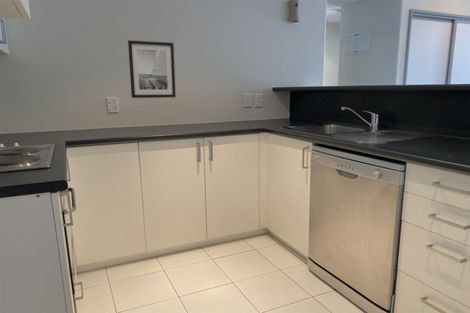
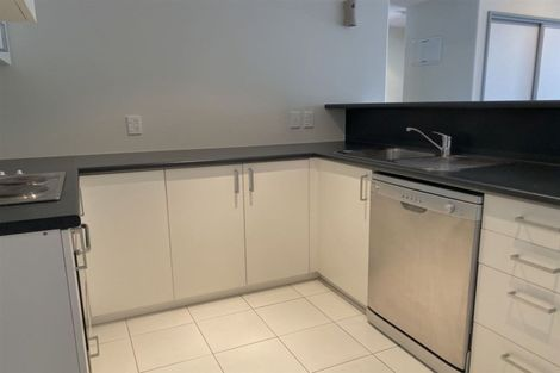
- wall art [127,39,177,99]
